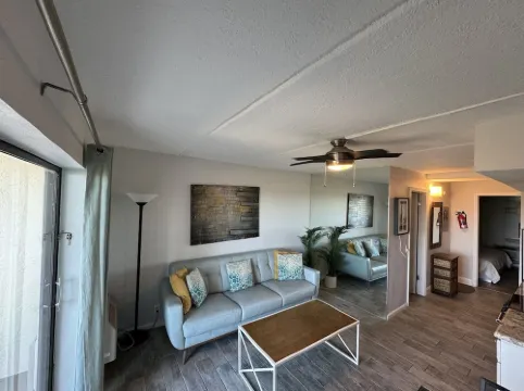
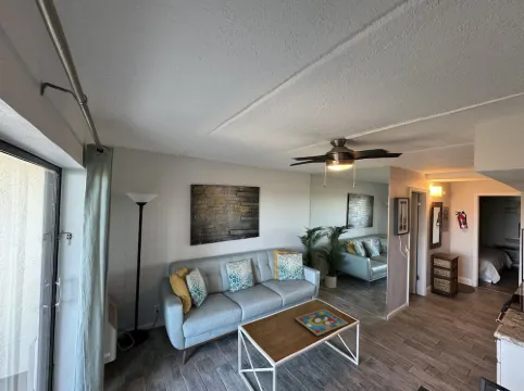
+ framed painting [294,307,350,338]
